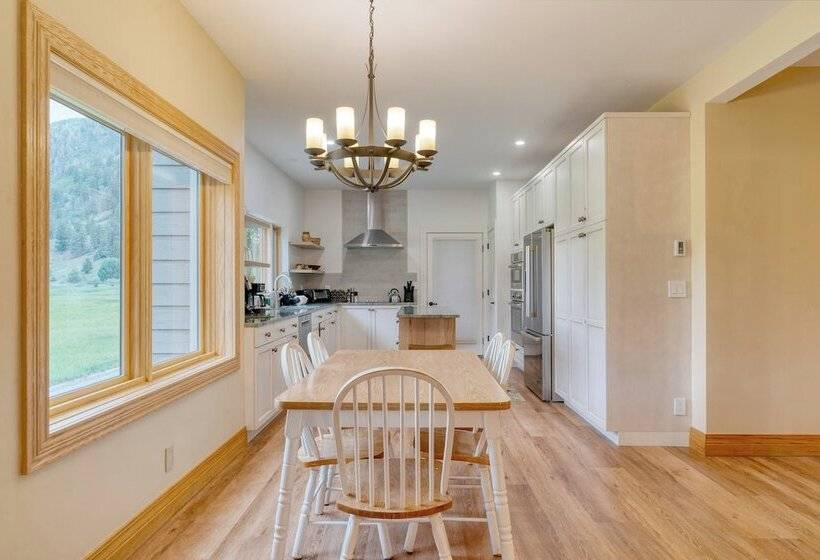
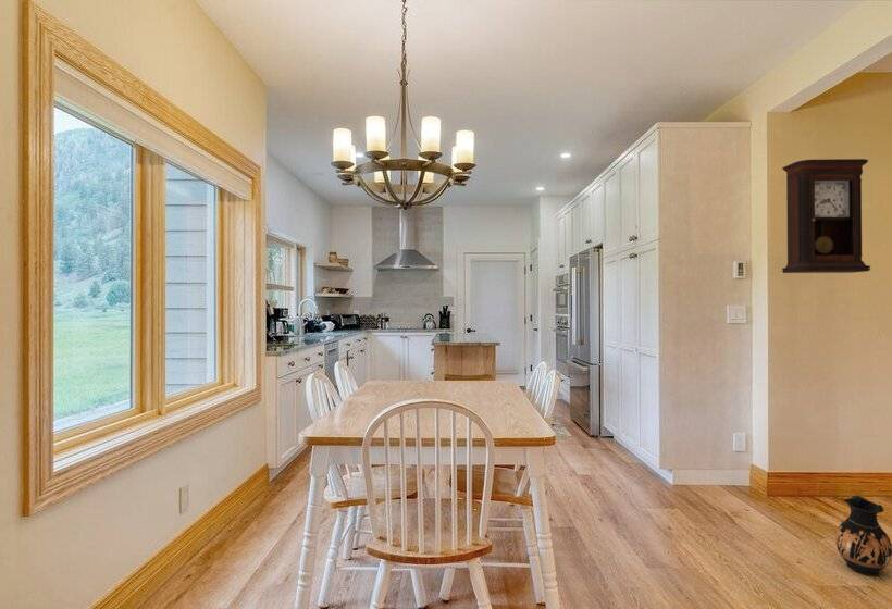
+ pendulum clock [781,158,871,274]
+ ceramic jug [834,495,892,576]
